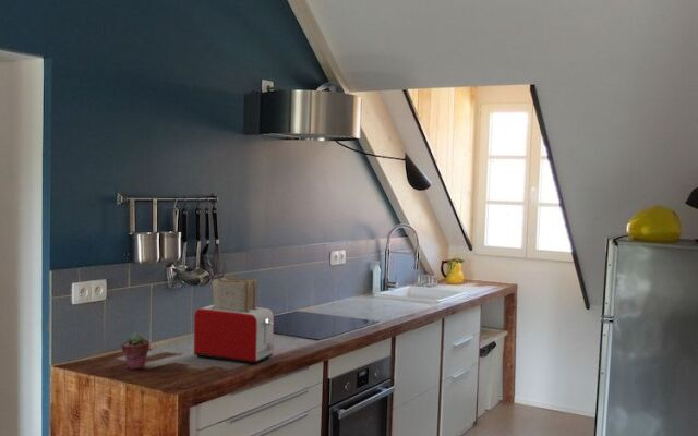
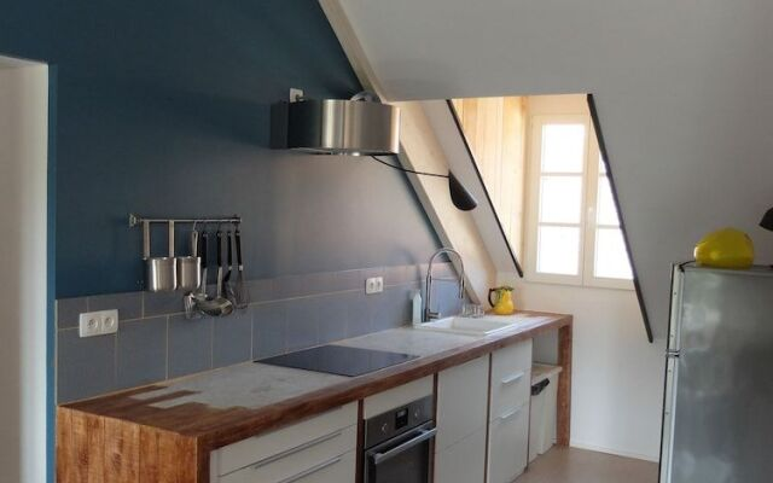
- potted succulent [120,331,151,371]
- toaster [193,276,275,365]
